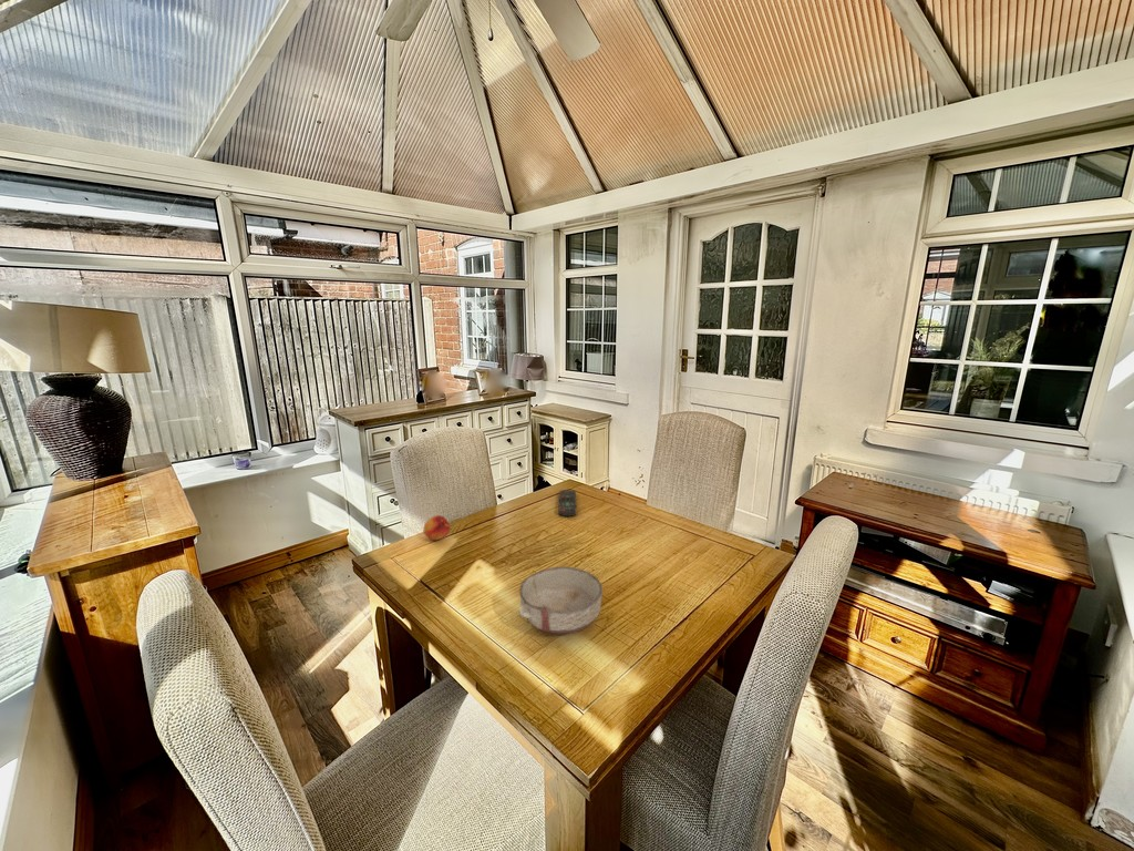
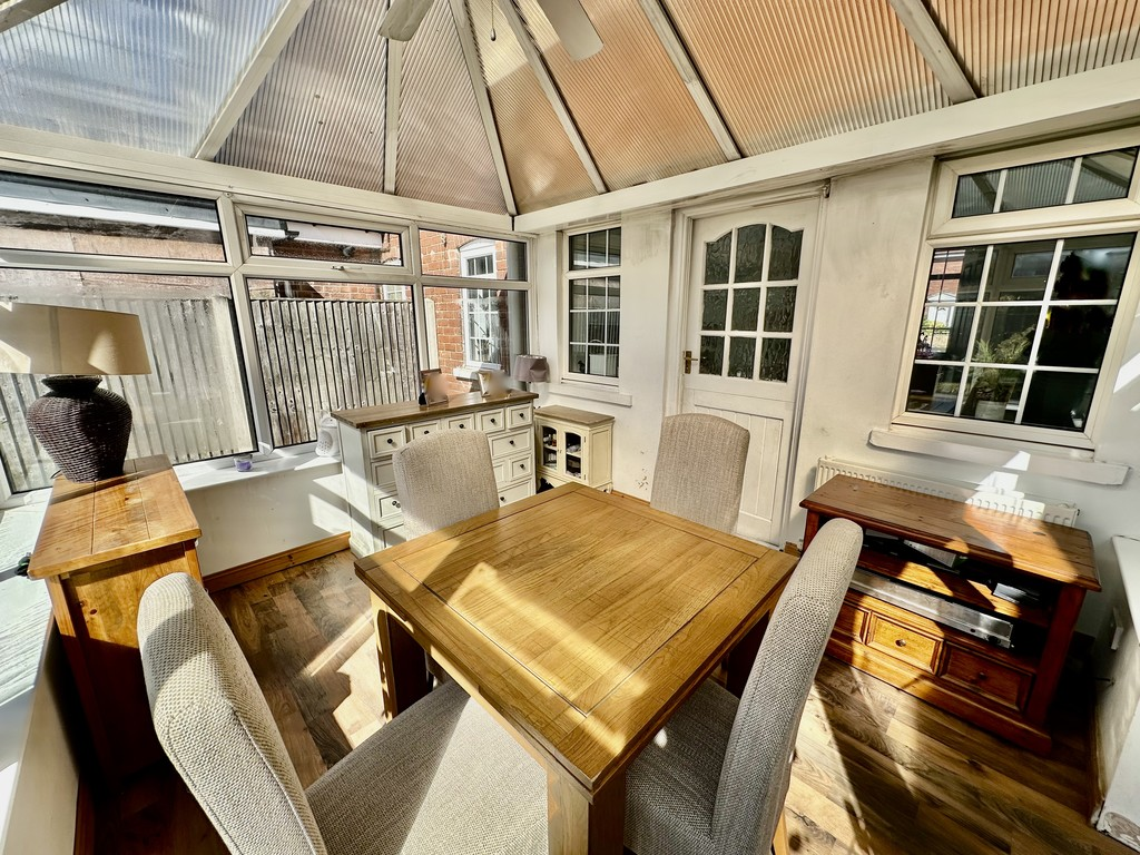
- fruit [422,514,451,541]
- remote control [557,489,577,517]
- ceramic bowl [518,565,604,635]
